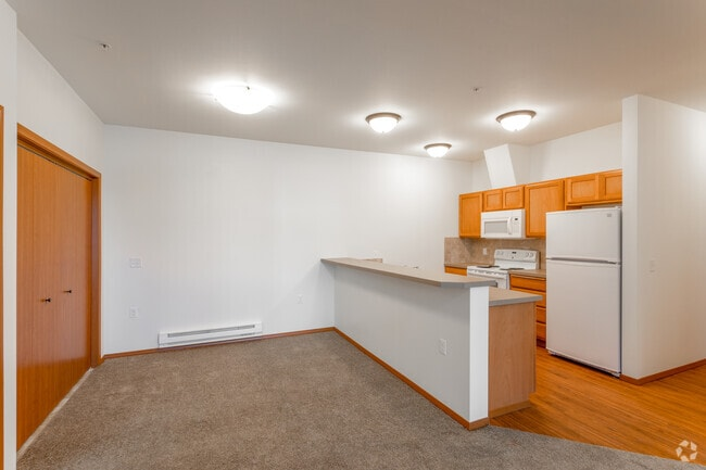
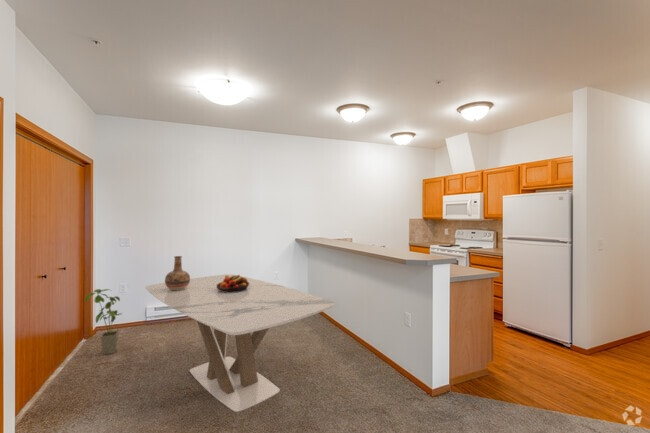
+ dining table [144,273,336,413]
+ house plant [84,288,122,355]
+ vase [164,255,191,290]
+ fruit bowl [216,274,249,293]
